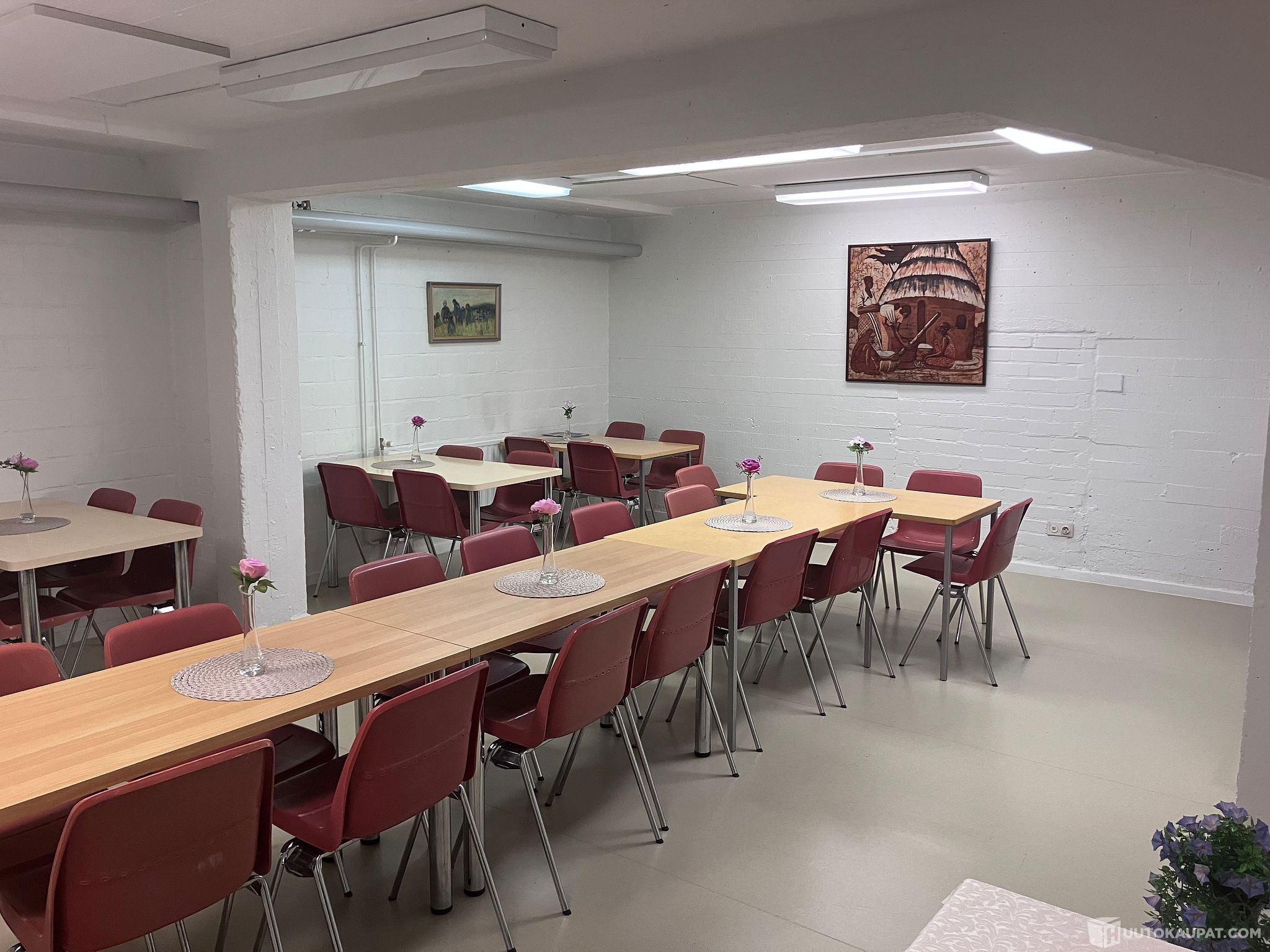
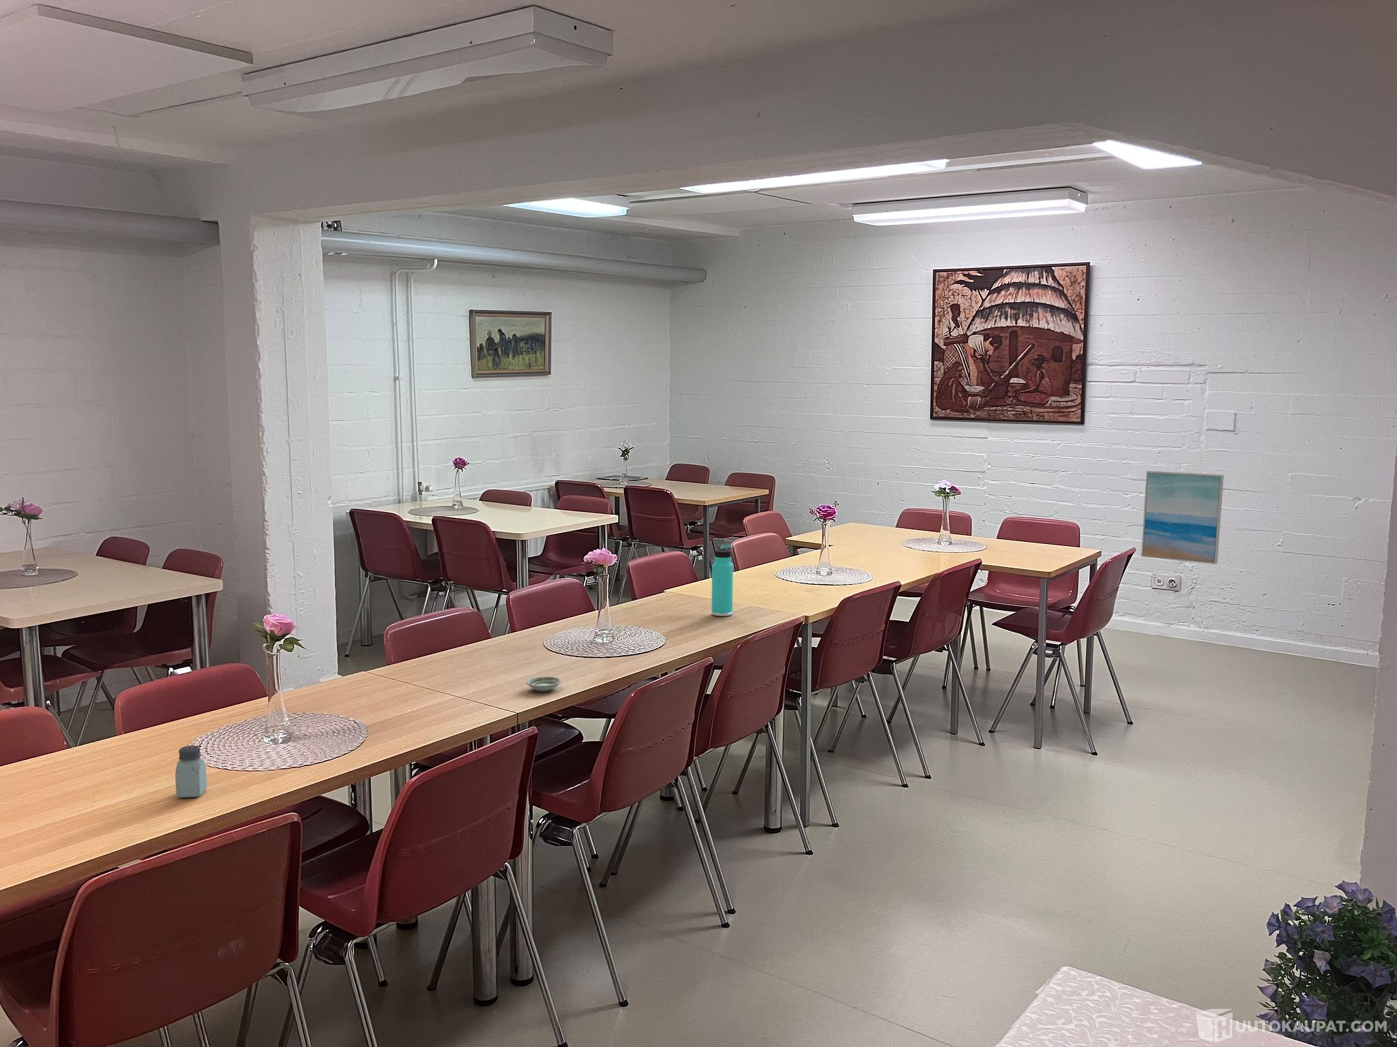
+ wall art [1141,471,1224,565]
+ saltshaker [175,745,208,798]
+ saucer [526,675,562,692]
+ thermos bottle [711,544,734,617]
